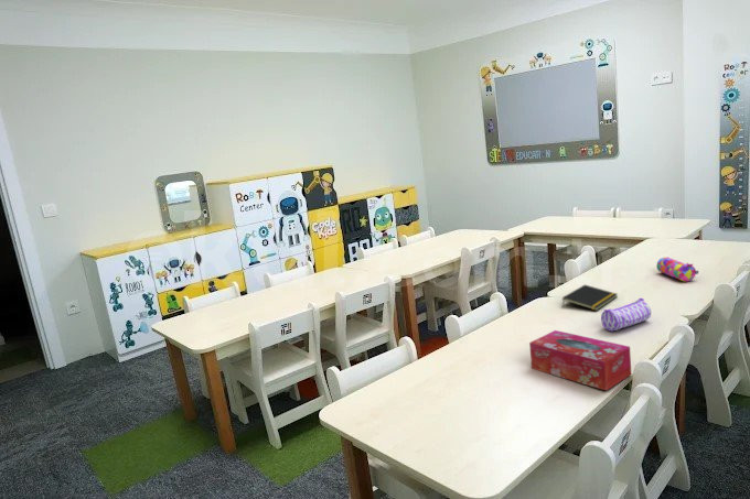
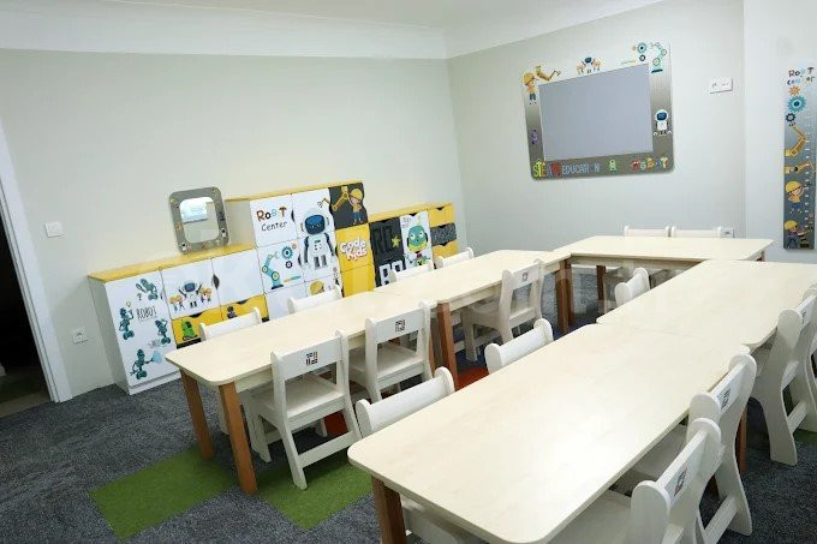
- pencil case [655,256,699,282]
- tissue box [528,329,632,392]
- pencil case [600,297,652,333]
- notepad [561,284,619,312]
